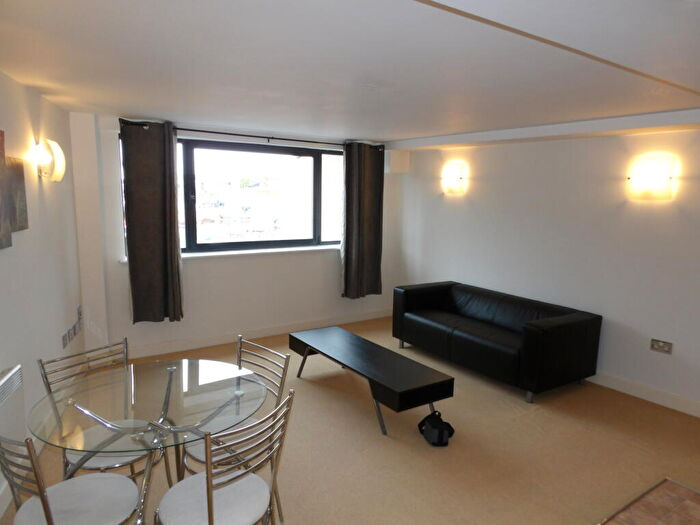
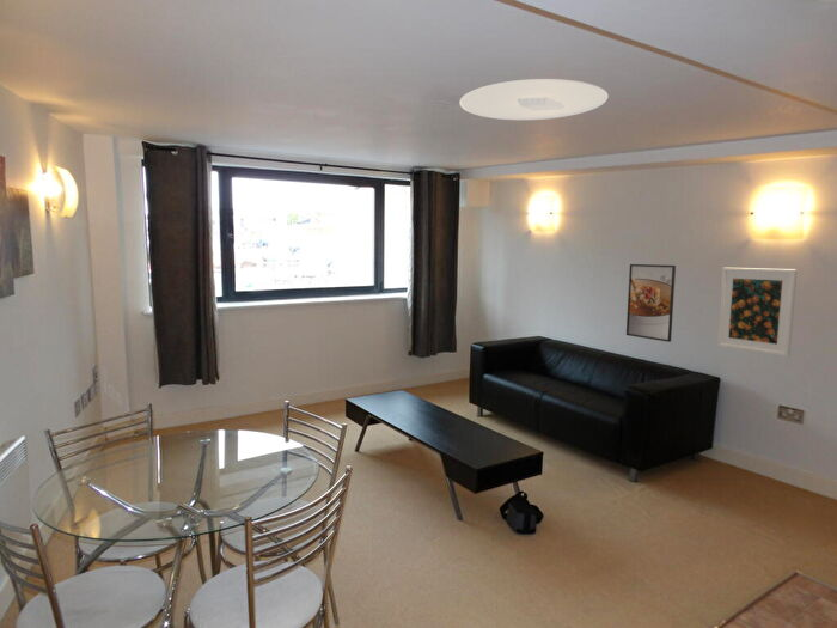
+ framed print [625,263,677,343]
+ ceiling light [459,78,609,121]
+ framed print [716,267,799,359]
